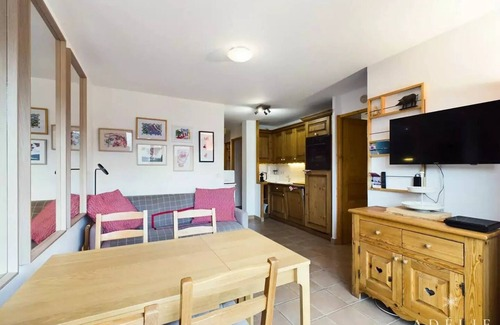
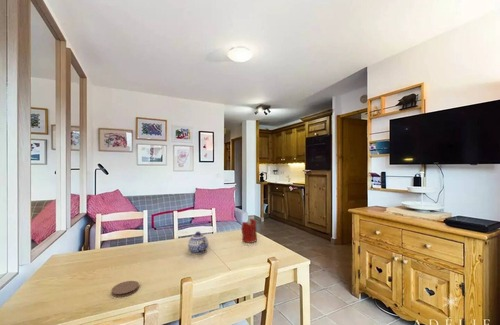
+ teapot [187,231,209,255]
+ coaster [110,280,140,298]
+ candle [240,218,258,244]
